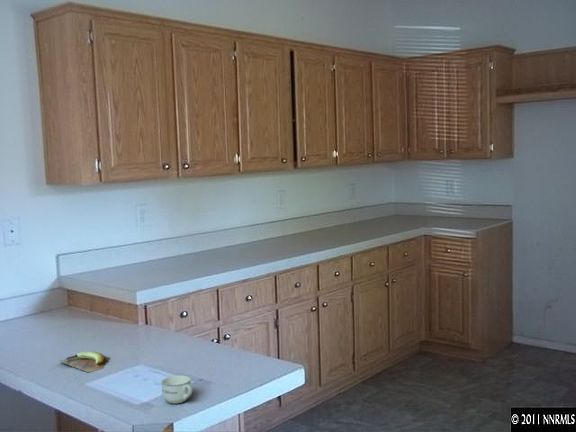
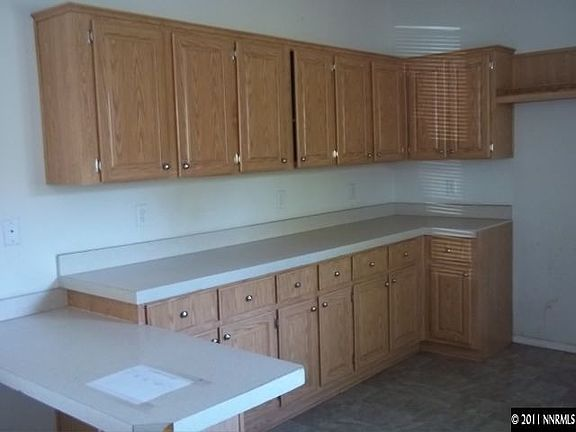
- cup [160,375,193,404]
- banana [58,350,112,373]
